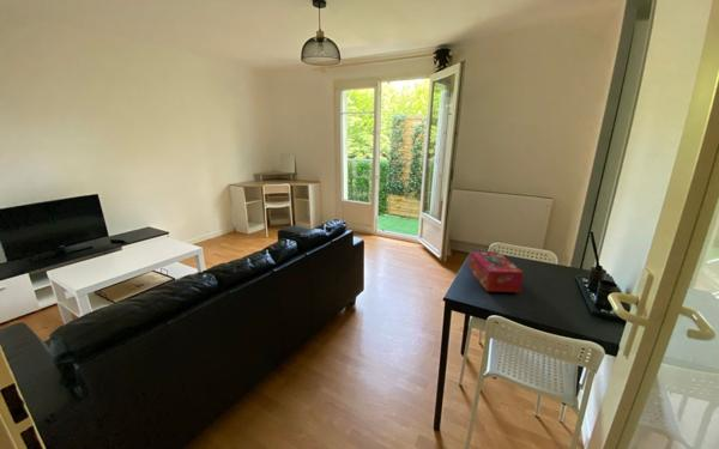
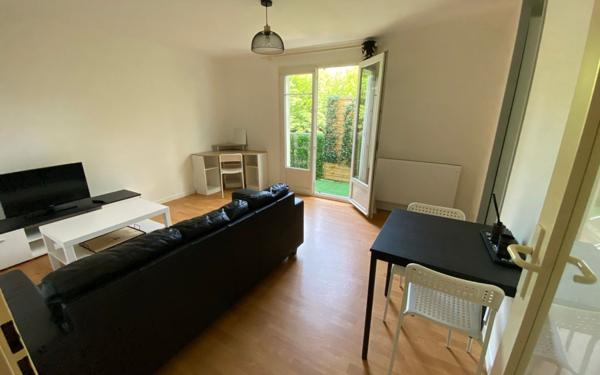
- tissue box [467,250,525,293]
